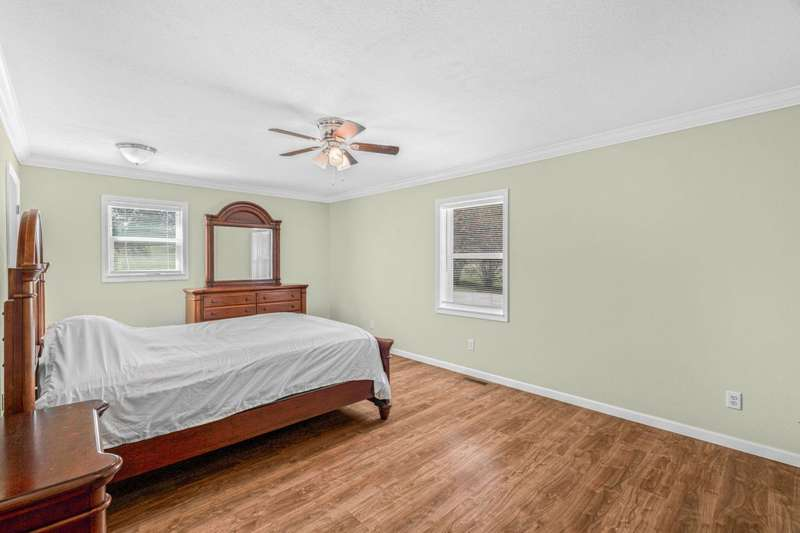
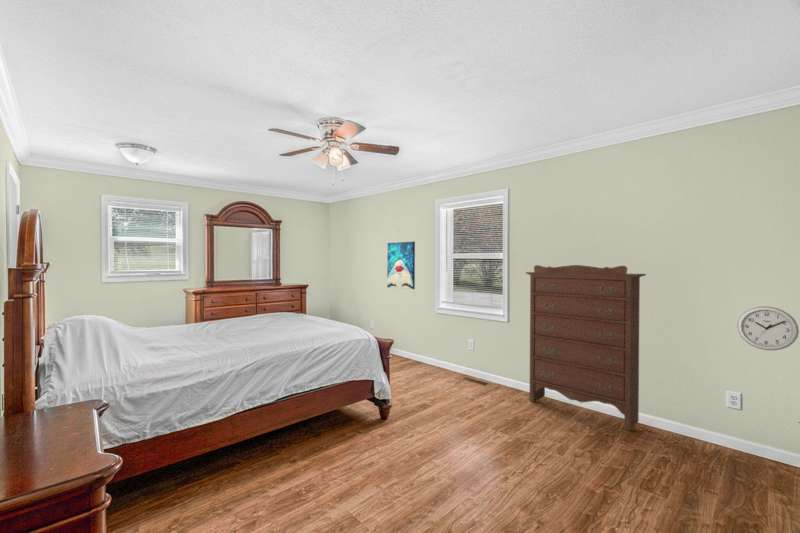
+ wall clock [736,305,800,351]
+ dresser [525,264,647,431]
+ wall art [386,241,416,290]
